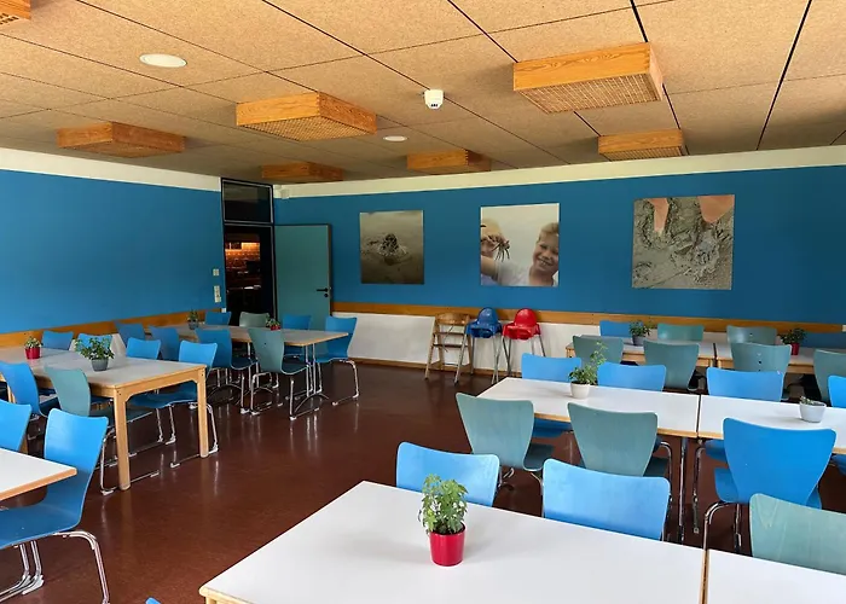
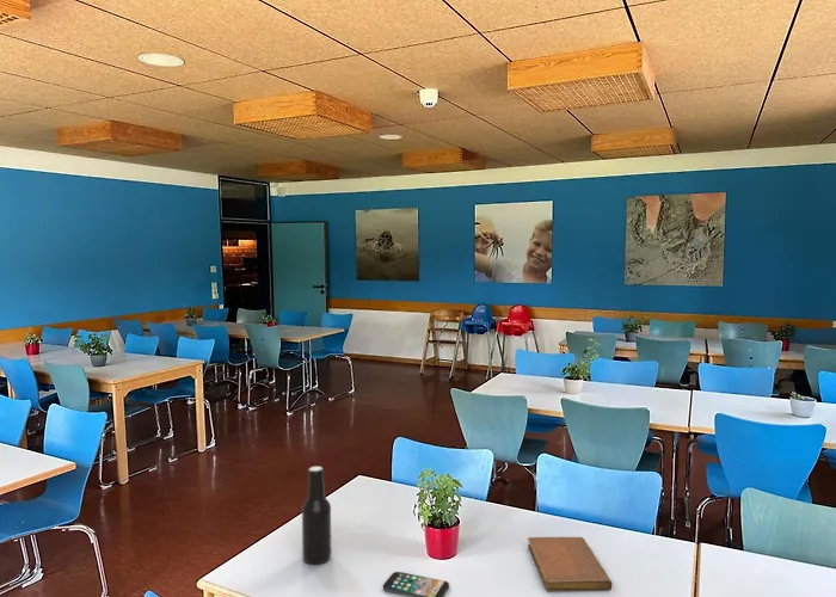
+ notebook [527,536,614,593]
+ smartphone [382,571,450,597]
+ beer bottle [301,466,333,565]
